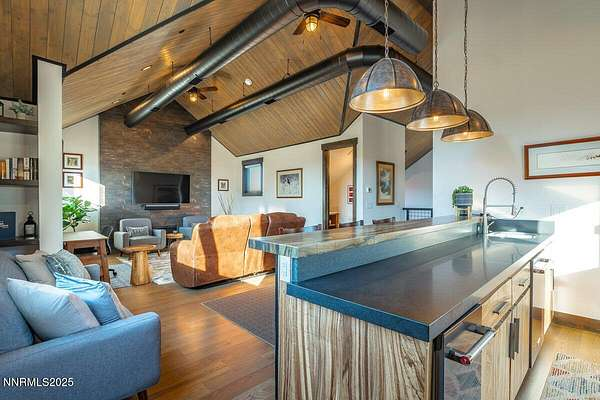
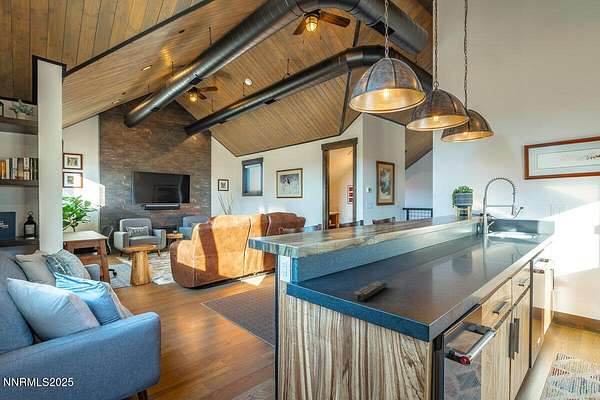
+ remote control [353,280,388,302]
